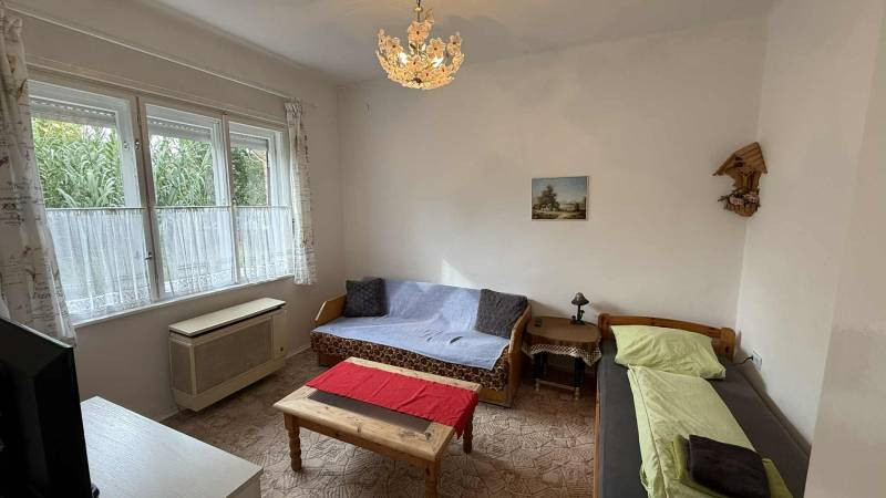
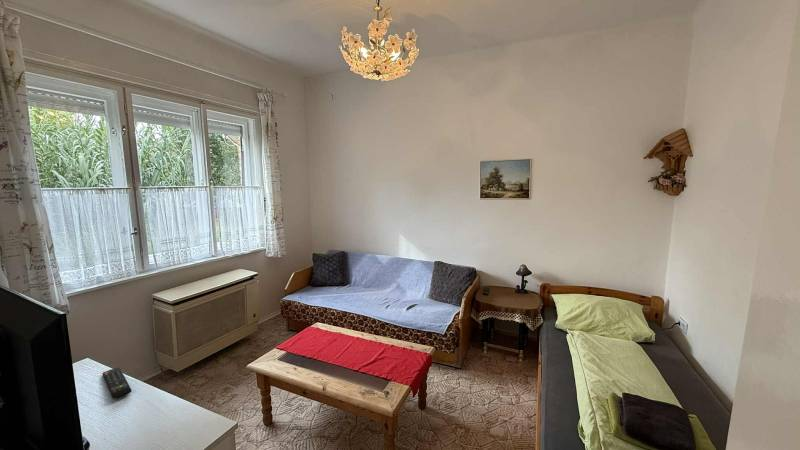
+ remote control [101,366,133,400]
